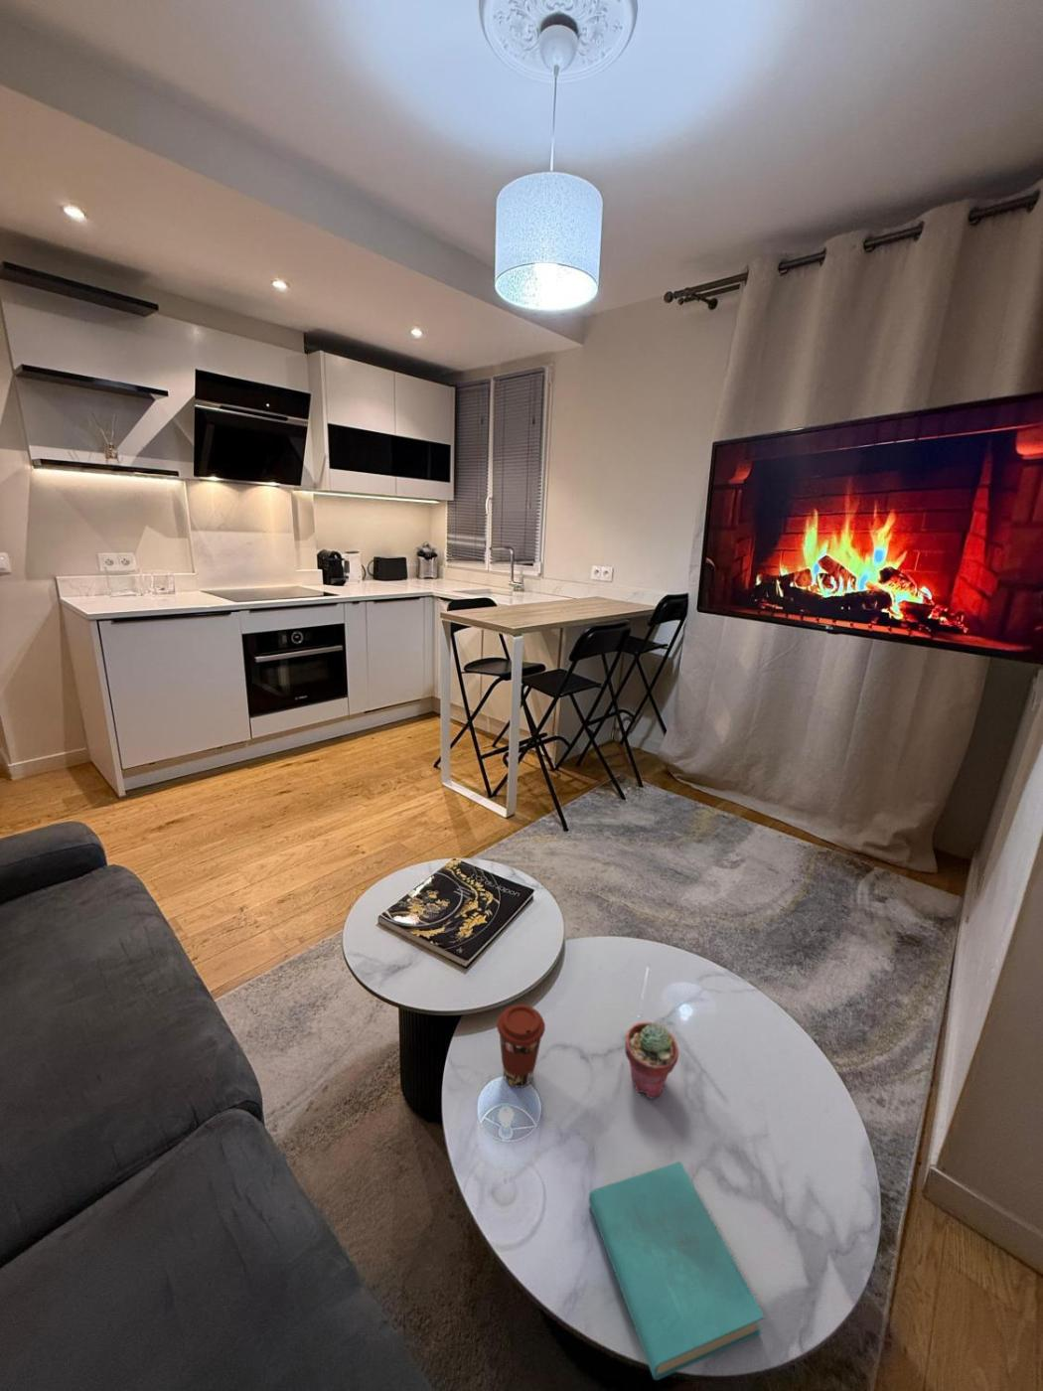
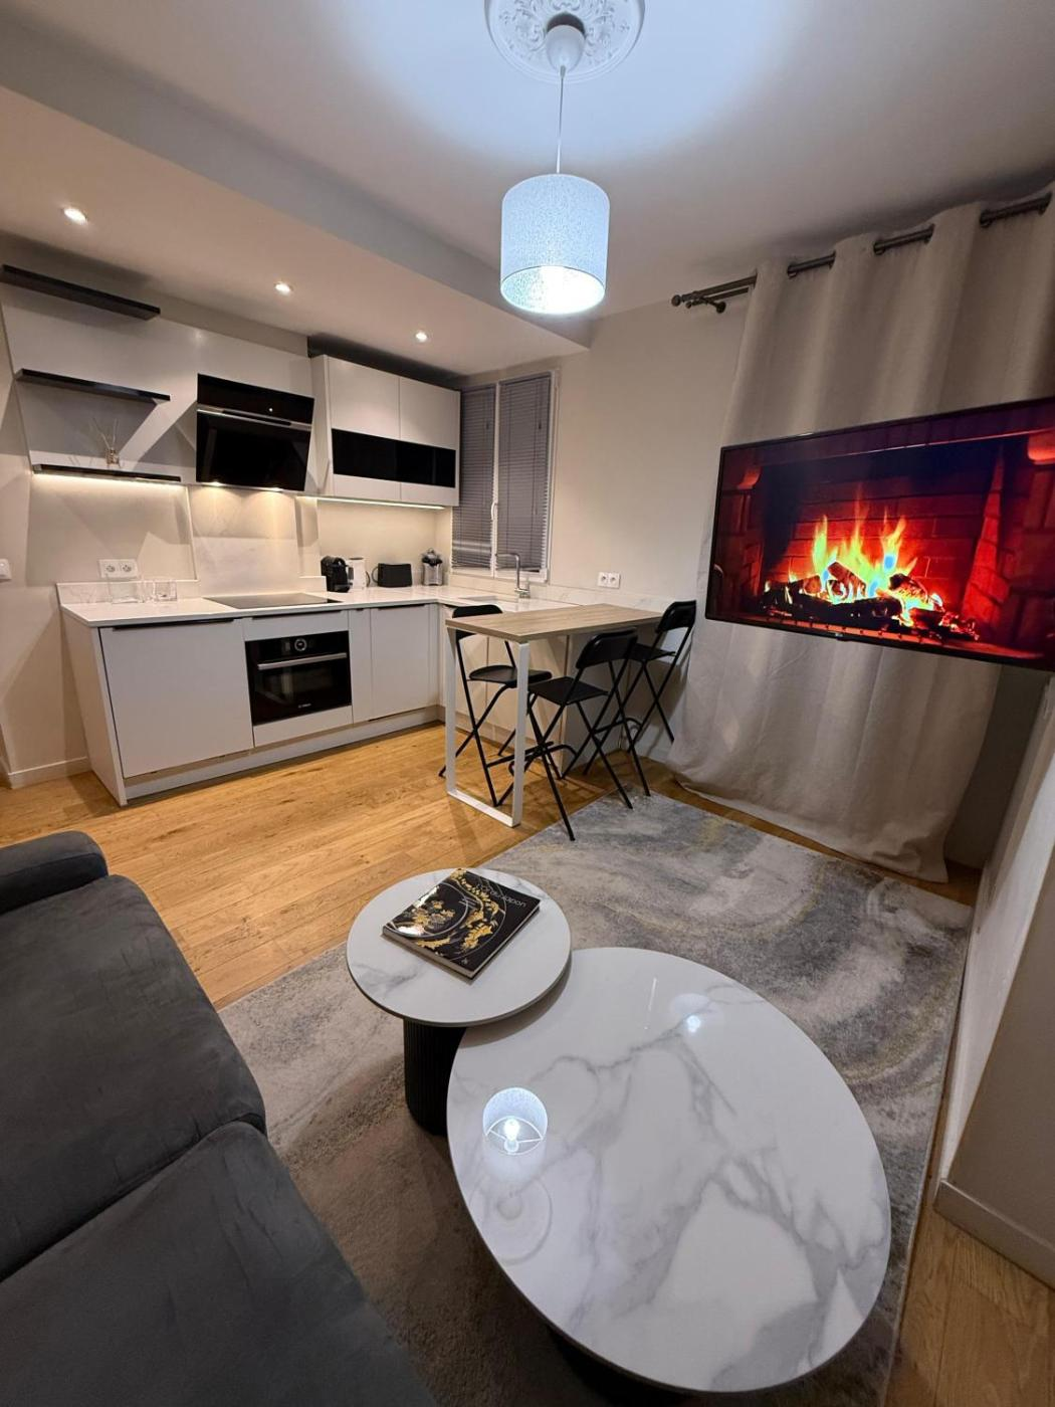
- potted succulent [623,1021,679,1100]
- coffee cup [495,1003,547,1089]
- book [588,1161,766,1381]
